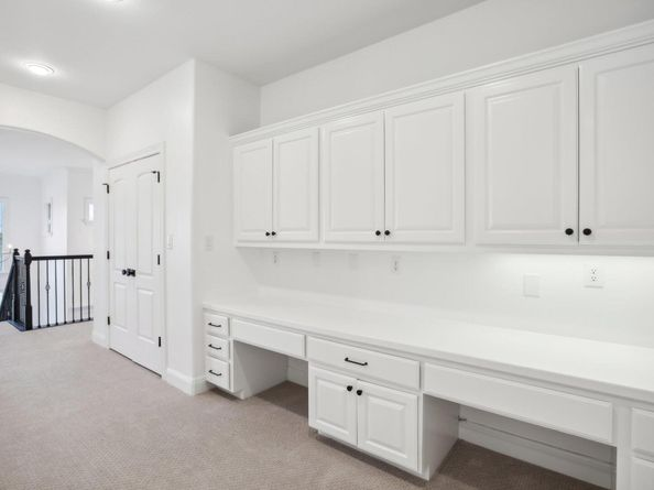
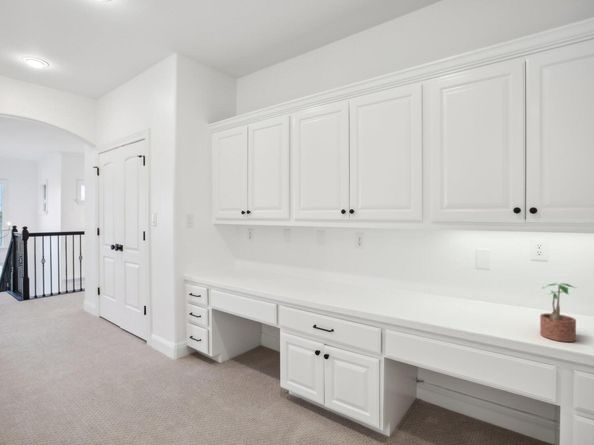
+ potted plant [539,282,578,343]
